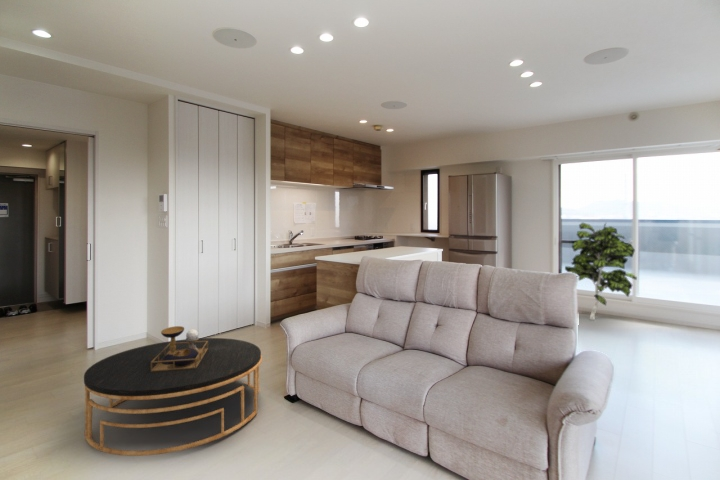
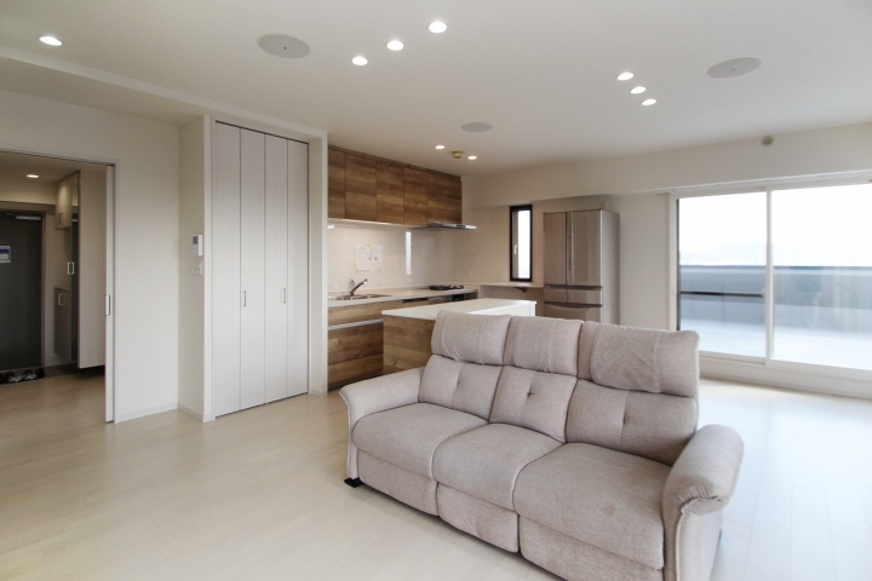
- indoor plant [564,222,638,321]
- coffee table [83,325,263,457]
